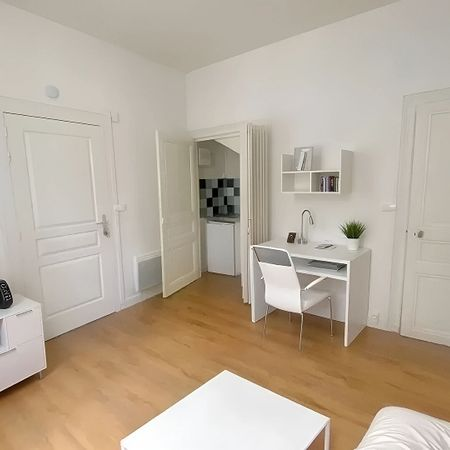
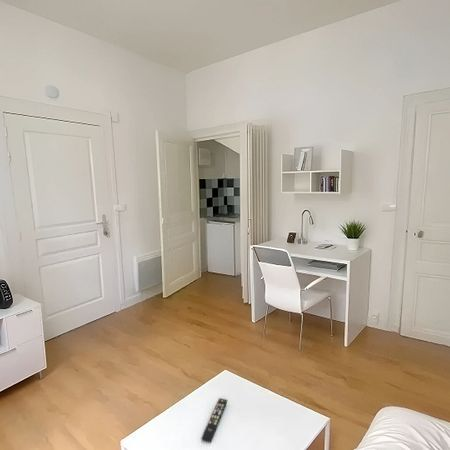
+ remote control [201,397,228,443]
